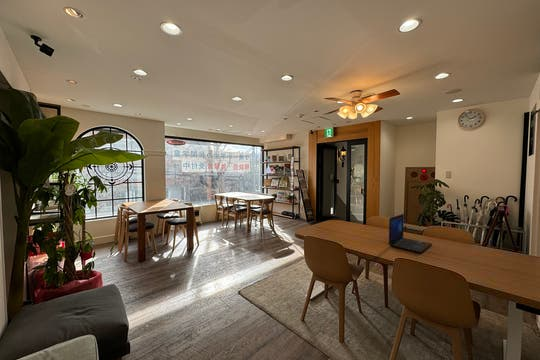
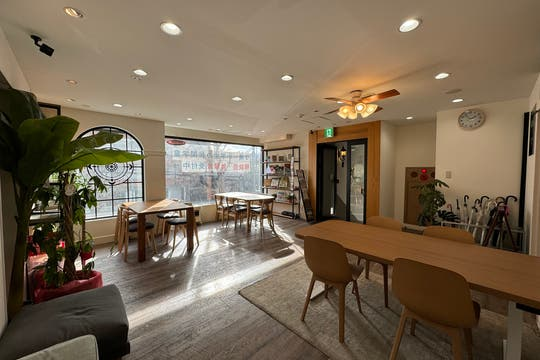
- laptop [388,213,433,254]
